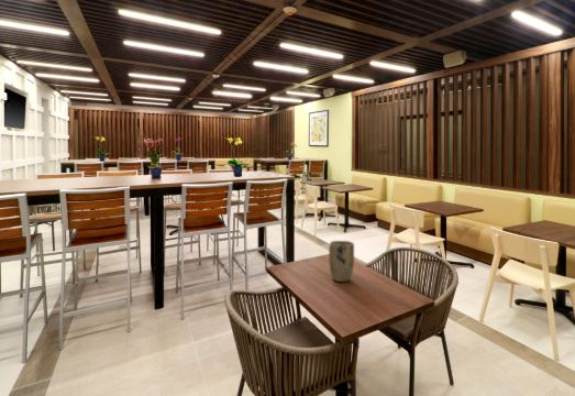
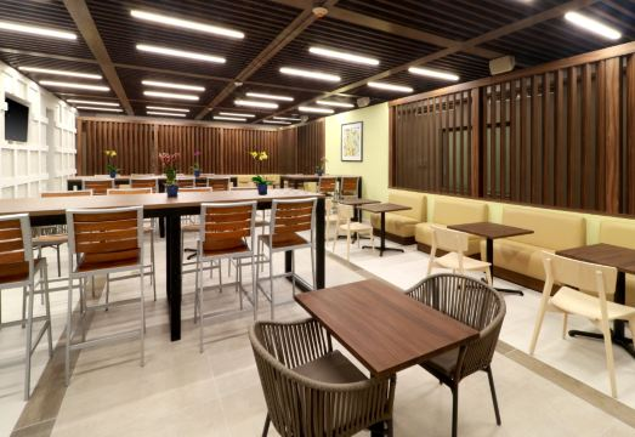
- plant pot [328,240,355,283]
